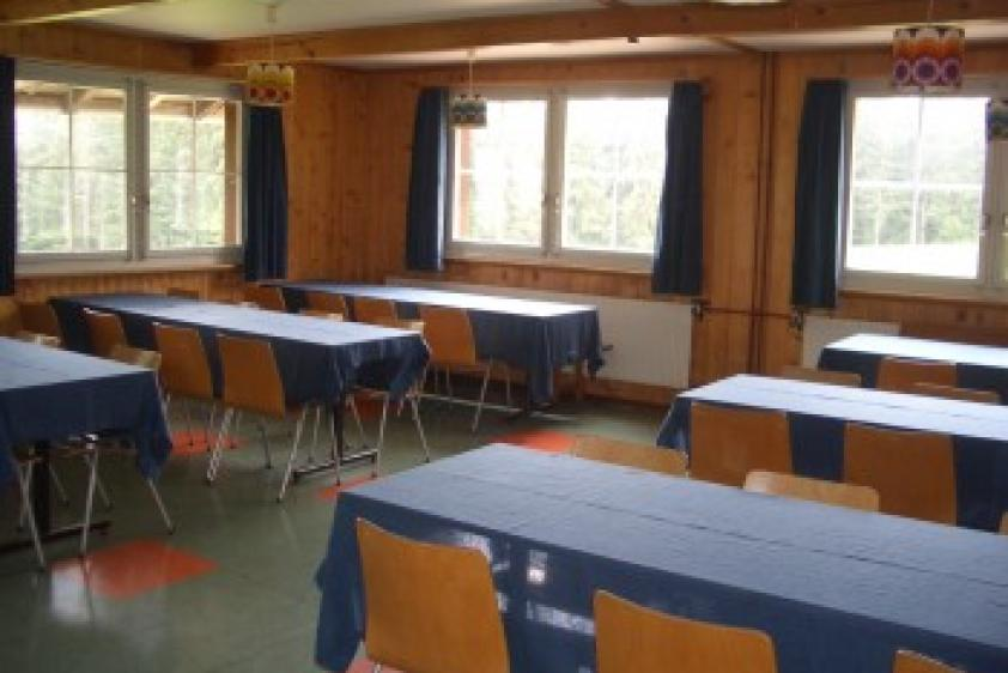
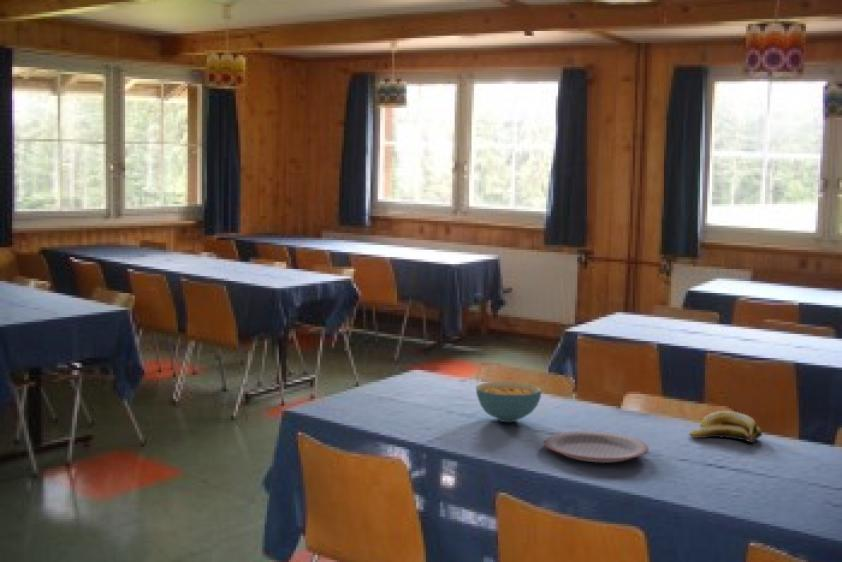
+ banana [688,410,763,444]
+ plate [543,430,650,464]
+ cereal bowl [475,381,543,423]
